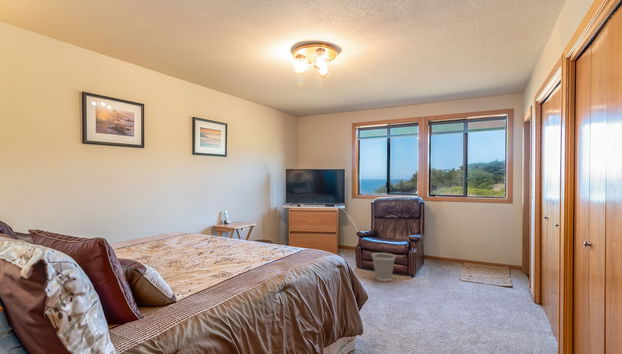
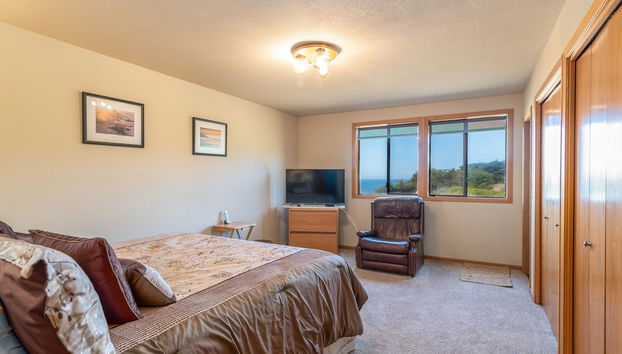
- wastebasket [371,252,397,282]
